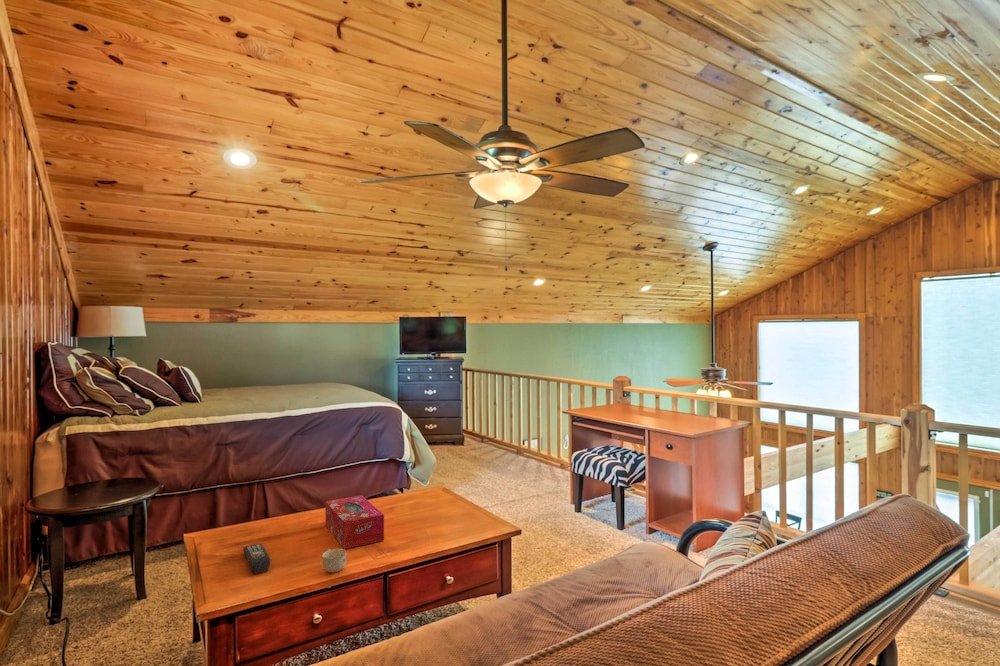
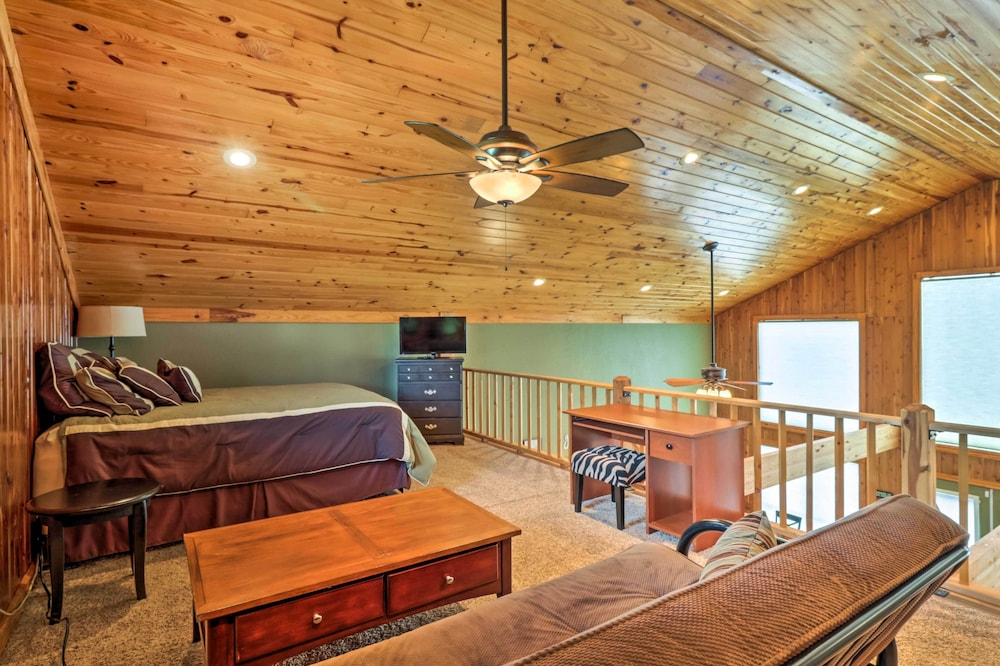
- cup [321,548,347,574]
- tissue box [324,494,385,550]
- remote control [242,543,271,575]
